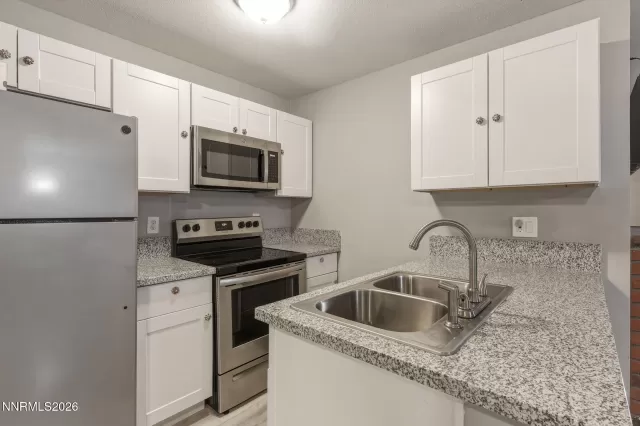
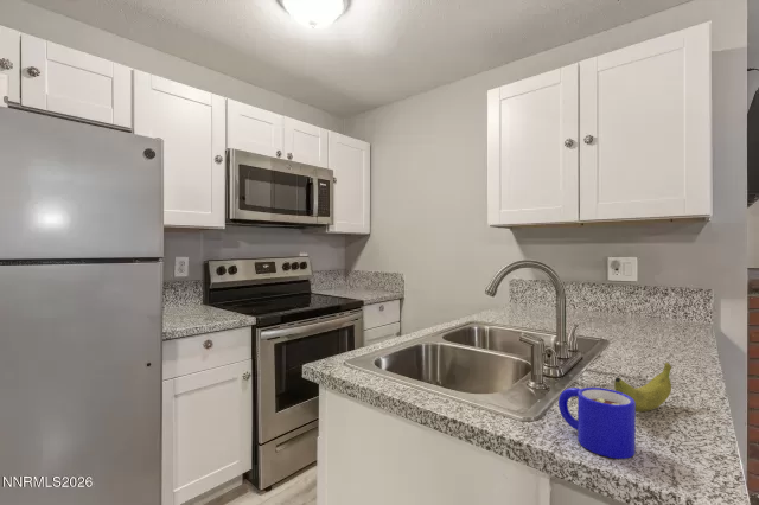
+ banana [613,362,672,413]
+ mug [557,386,637,460]
